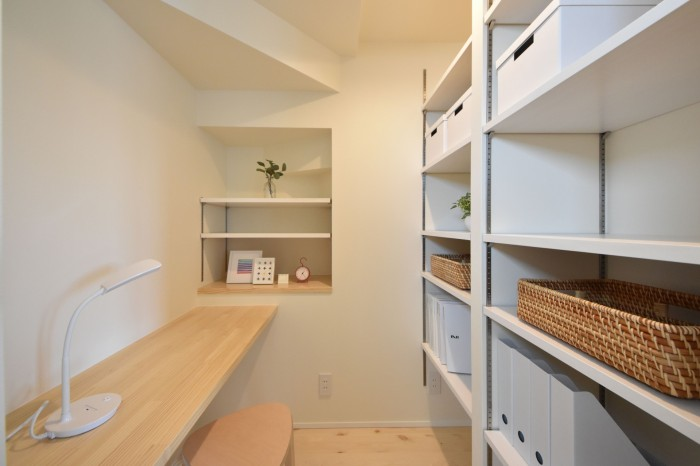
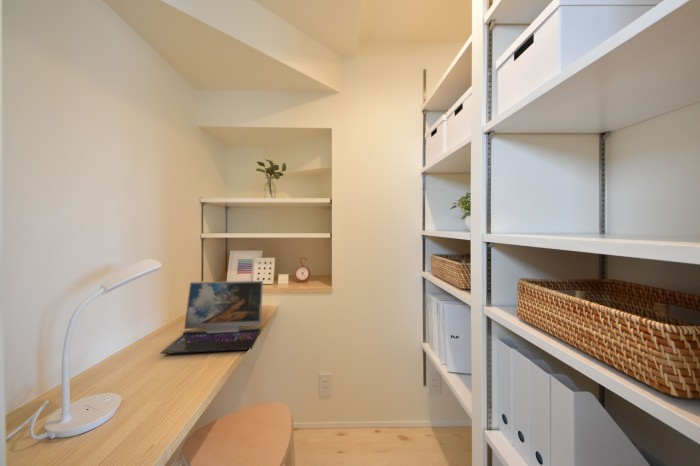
+ laptop [159,280,264,355]
